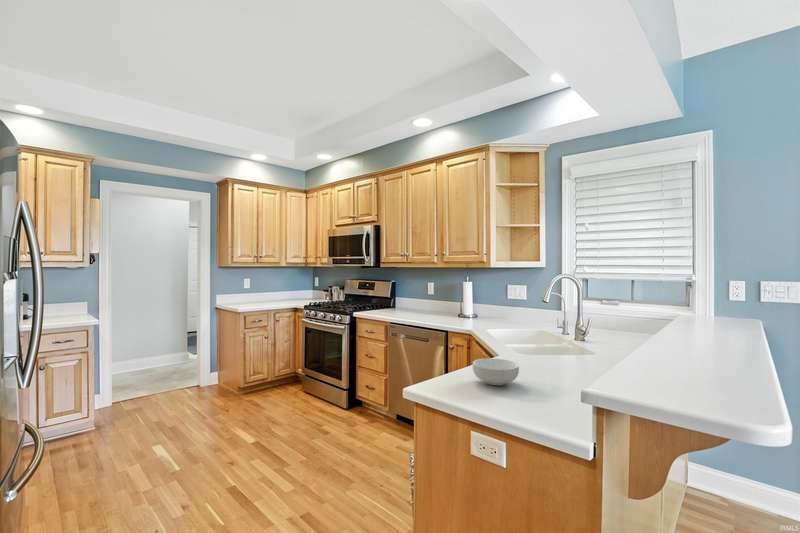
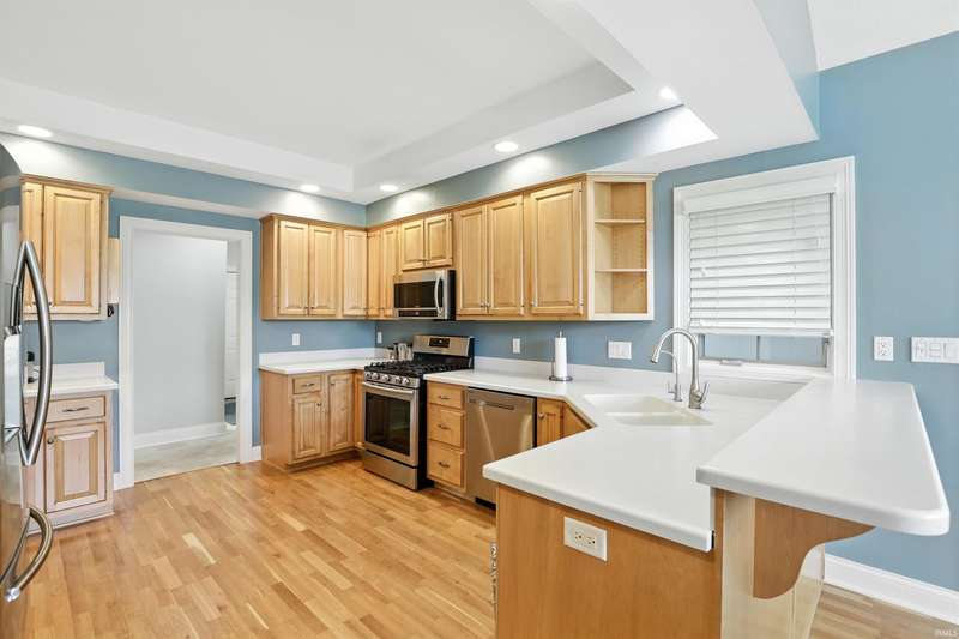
- cereal bowl [472,357,520,386]
